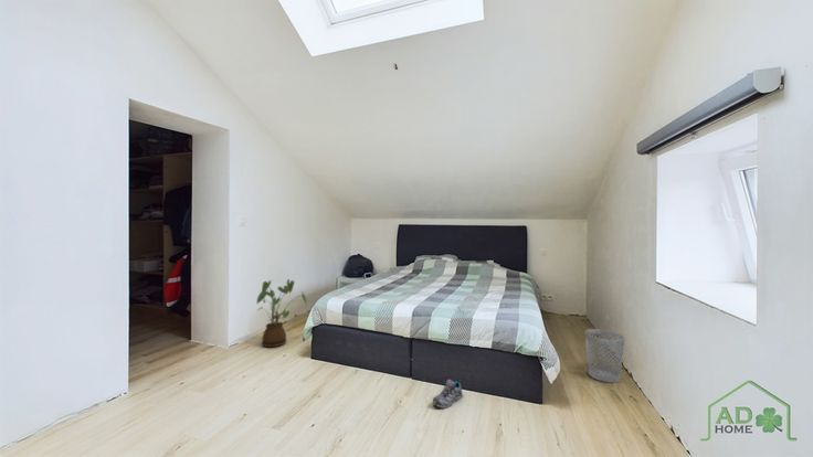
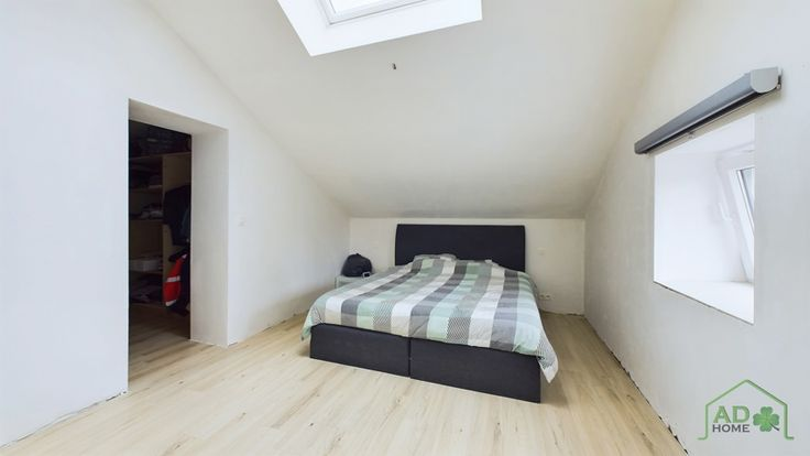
- wastebasket [583,328,626,384]
- shoe [432,379,464,410]
- house plant [255,278,308,348]
